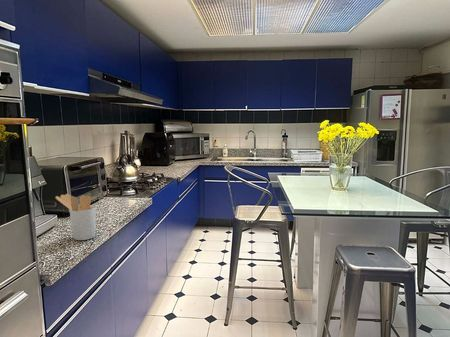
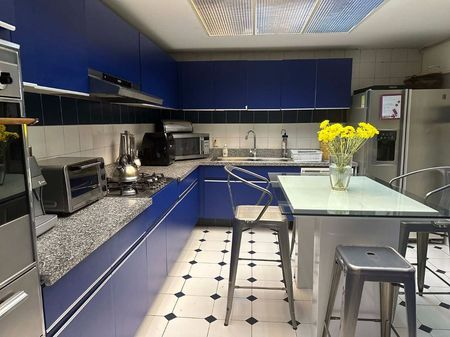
- utensil holder [55,193,97,241]
